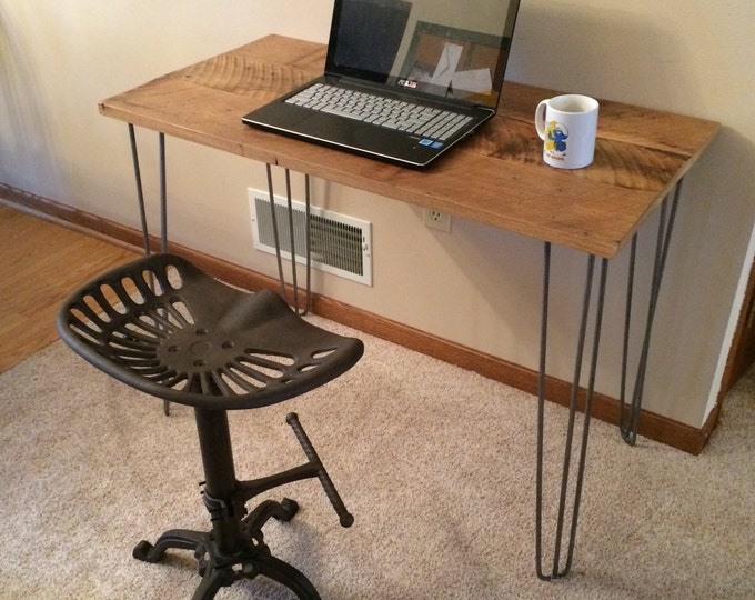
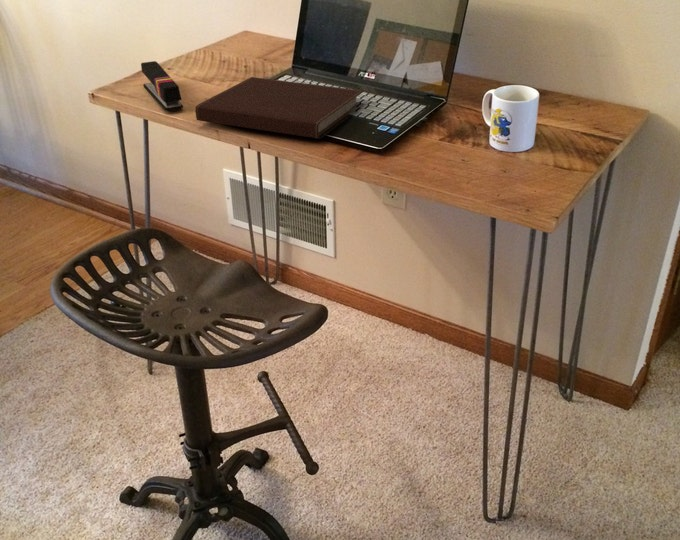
+ notebook [194,76,365,140]
+ stapler [140,60,184,112]
